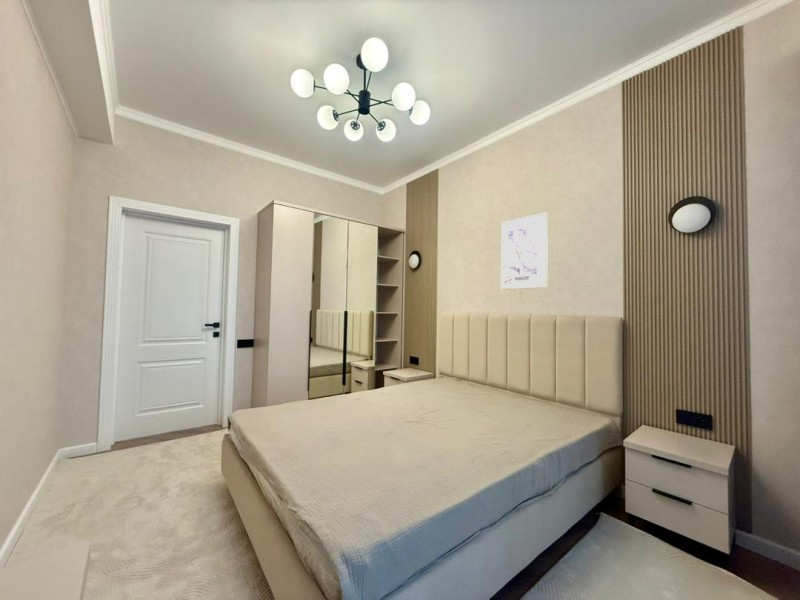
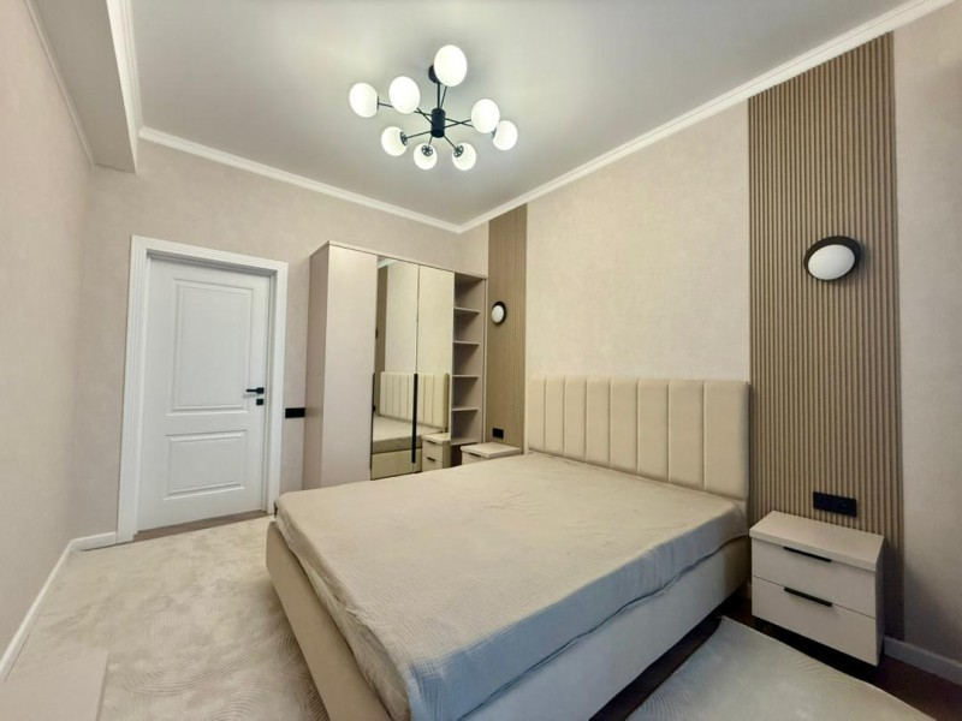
- wall art [500,212,549,290]
